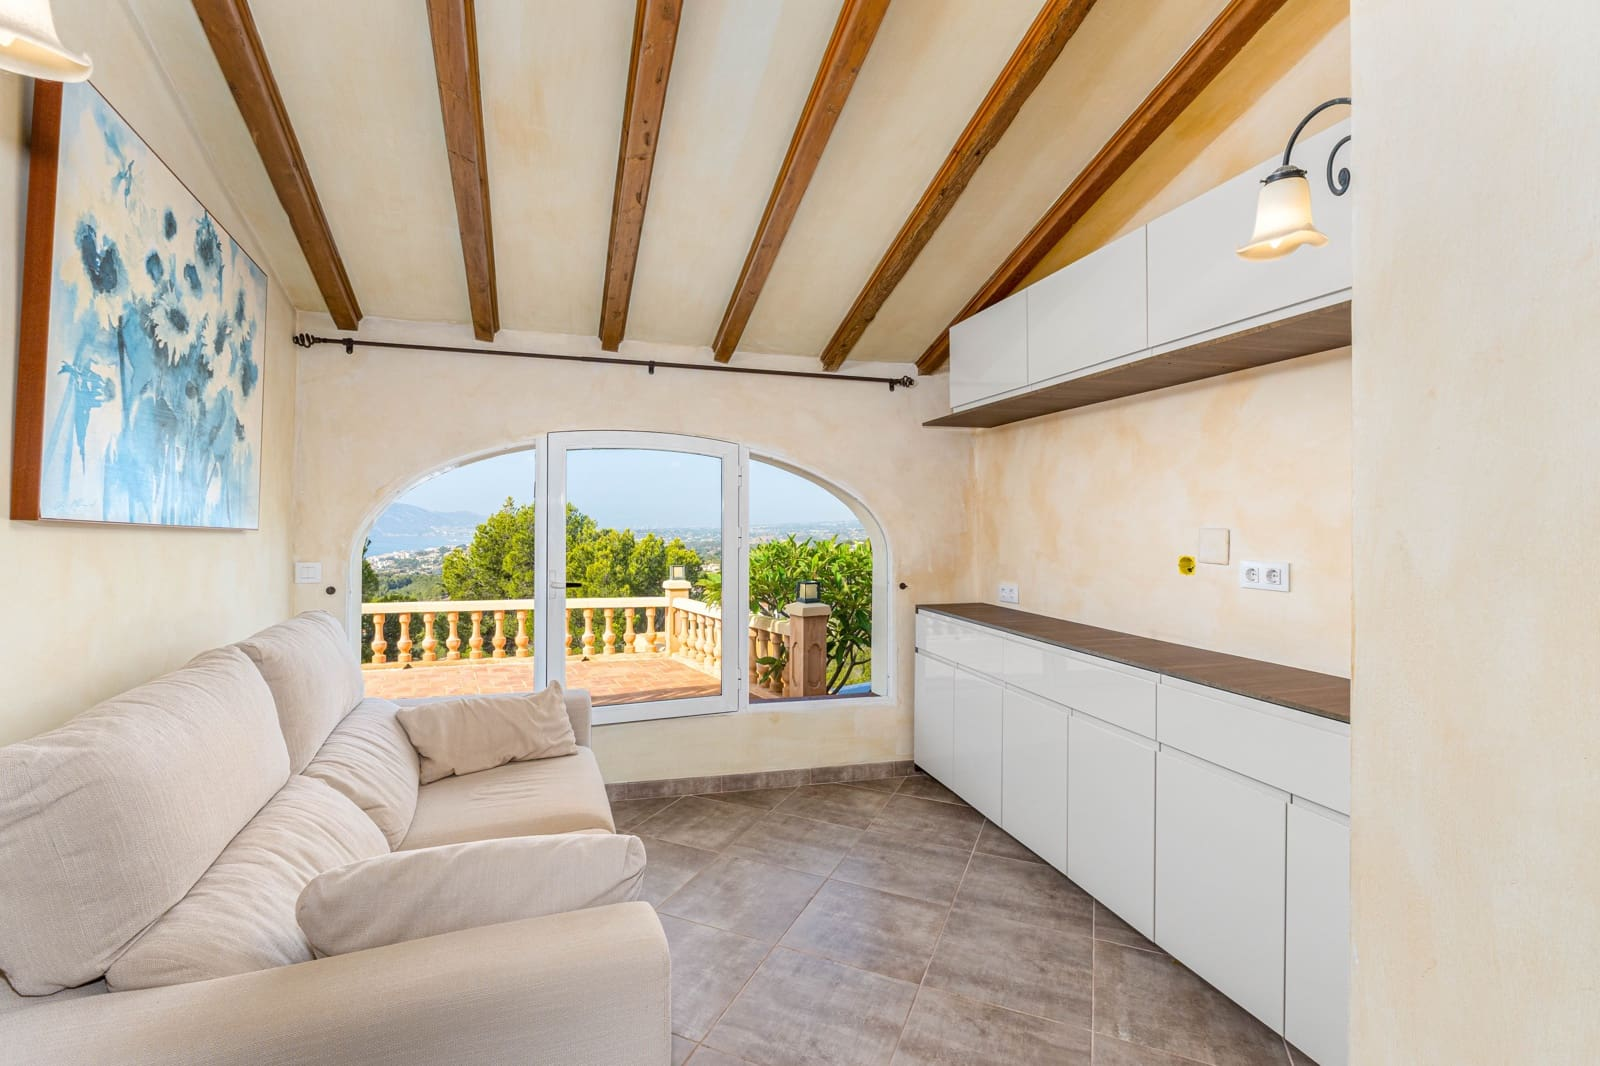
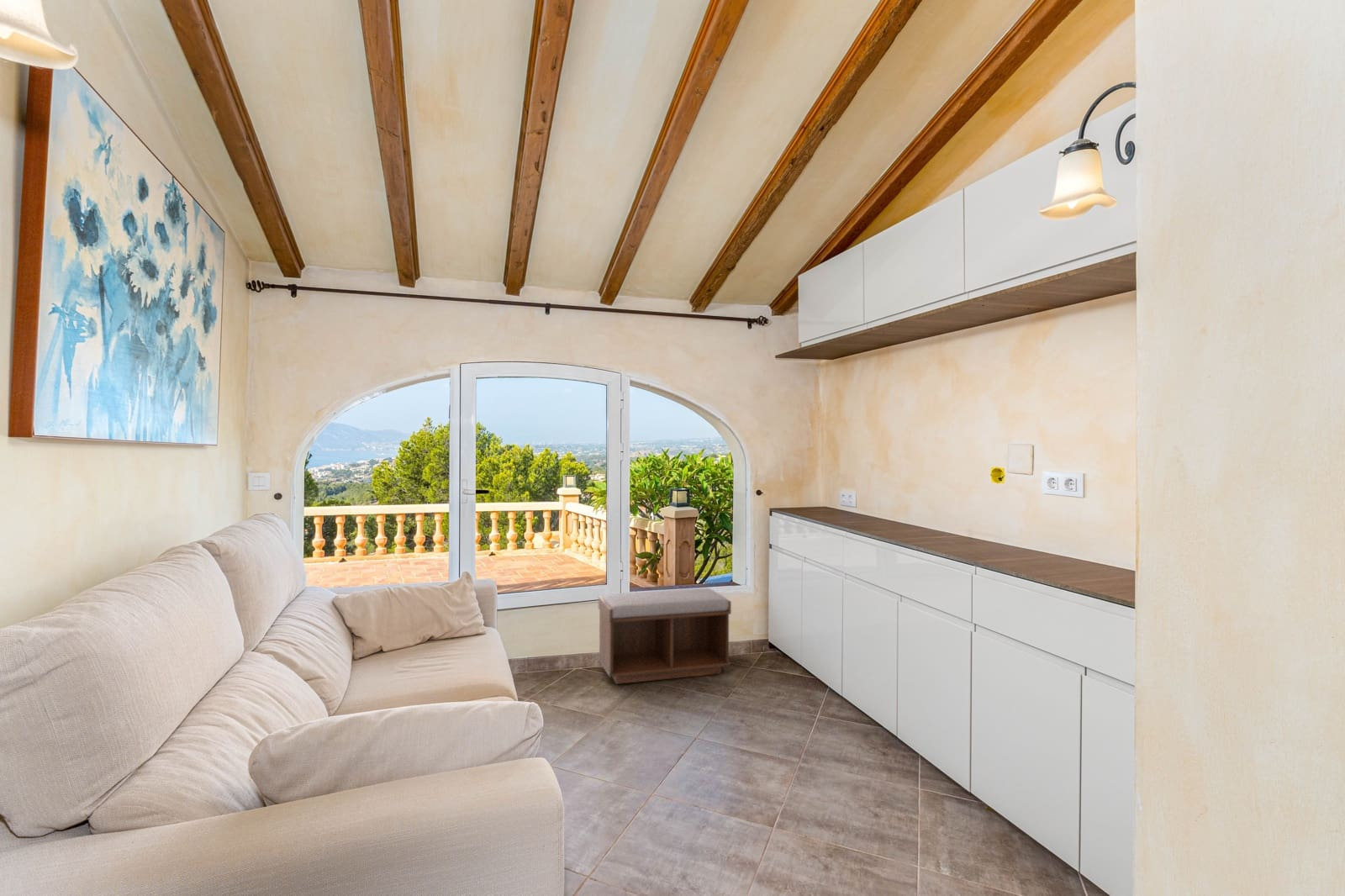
+ bench [597,588,732,685]
